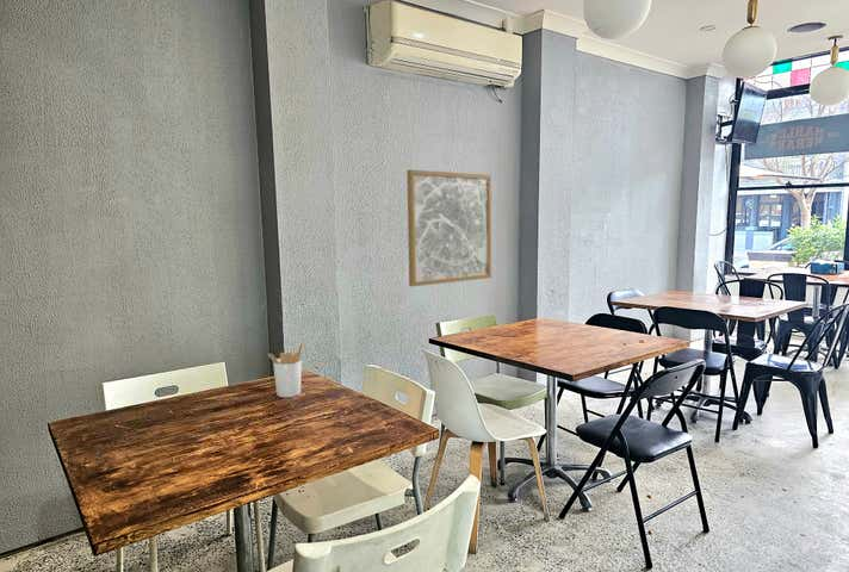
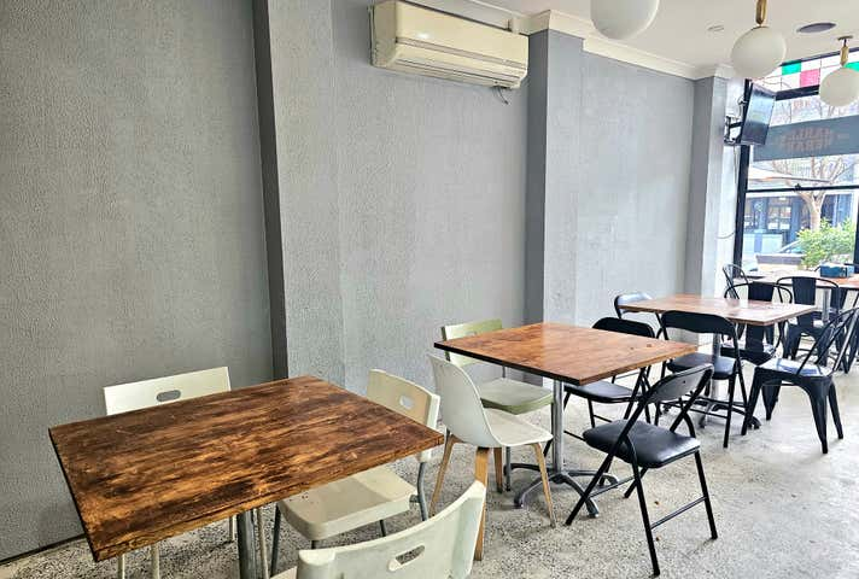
- utensil holder [267,342,304,398]
- wall art [405,168,492,287]
